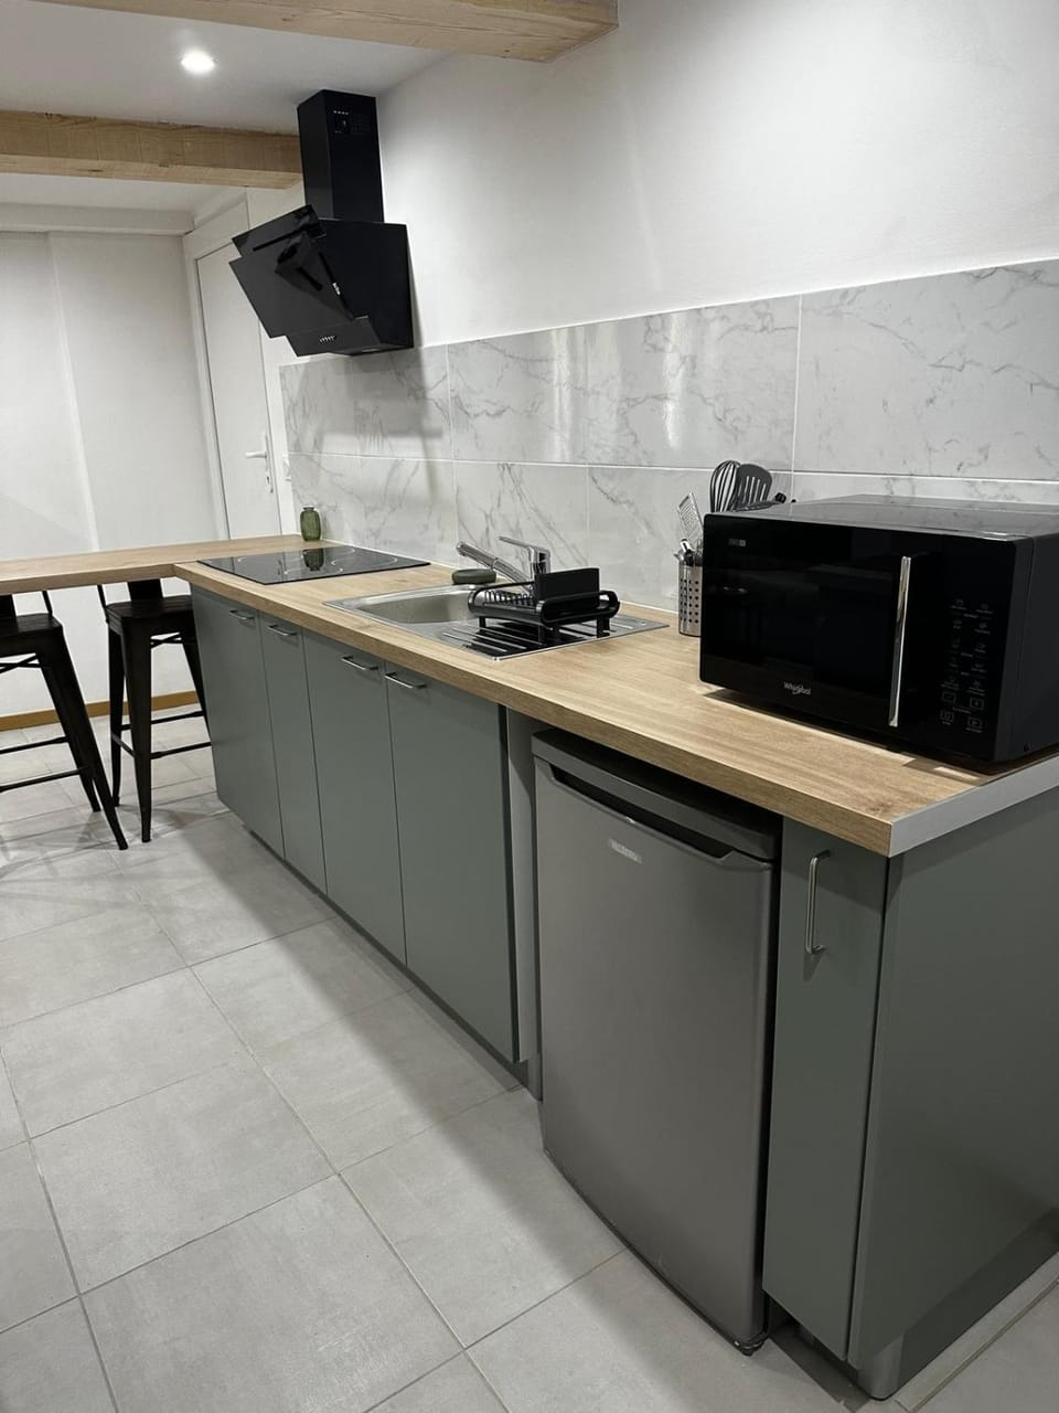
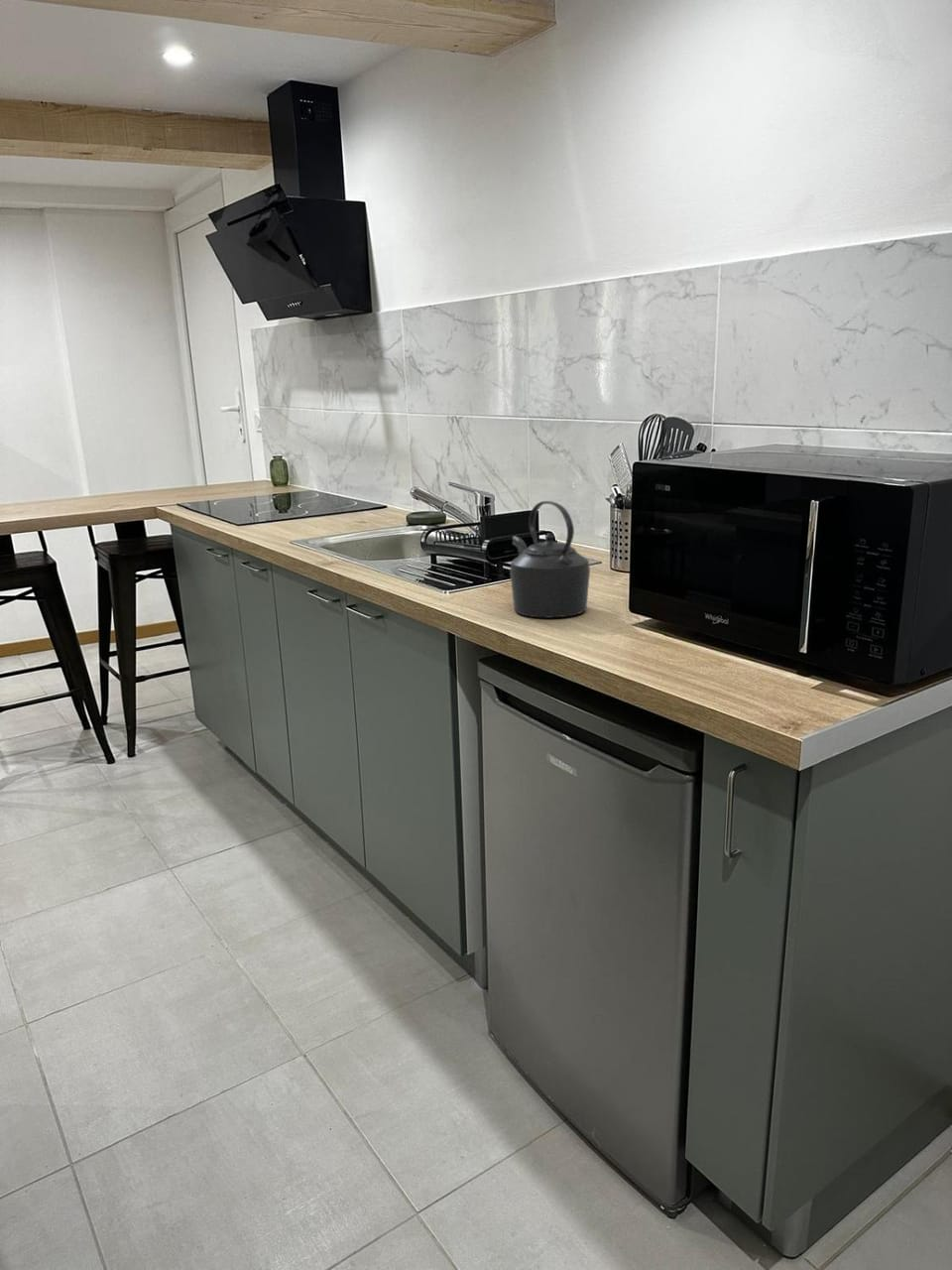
+ kettle [509,500,591,619]
